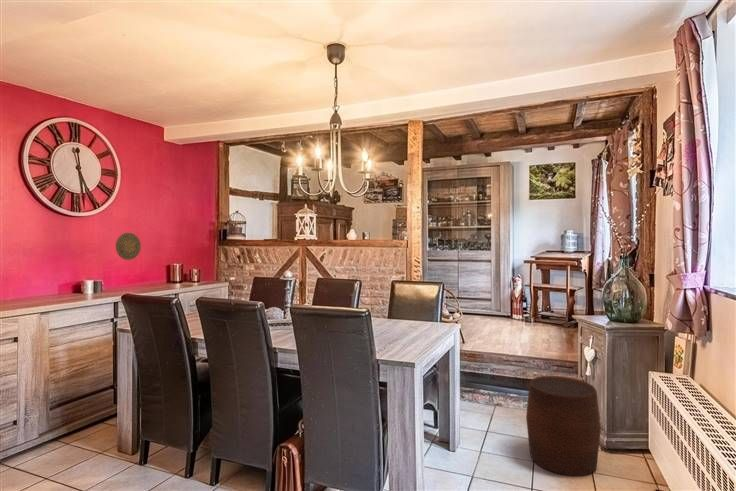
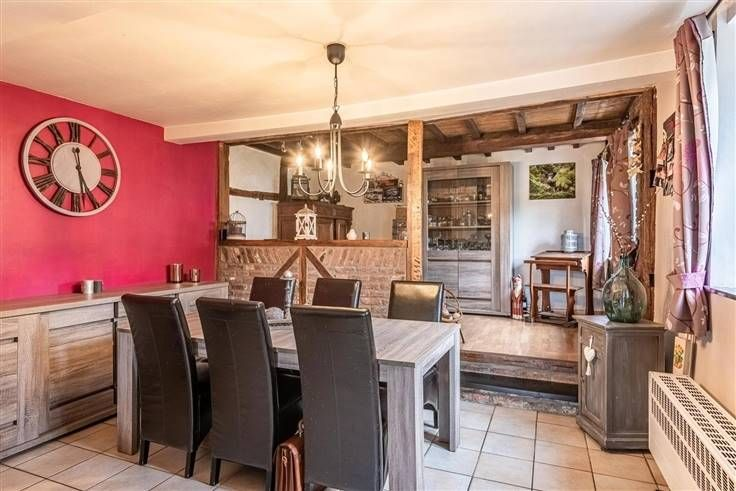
- stool [525,375,602,477]
- decorative plate [115,232,142,261]
